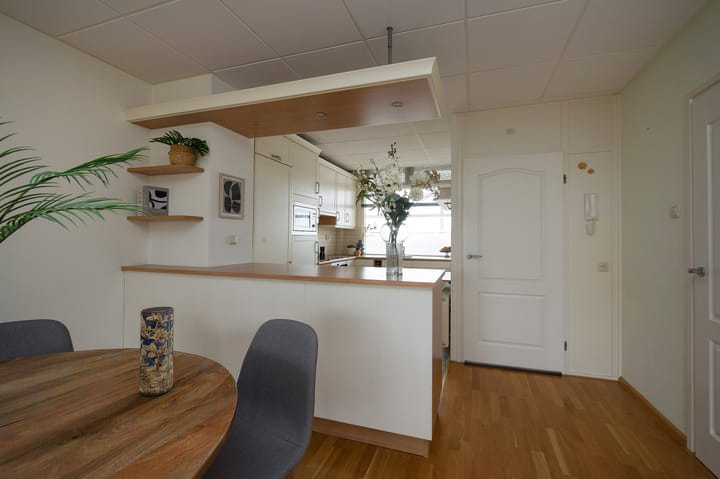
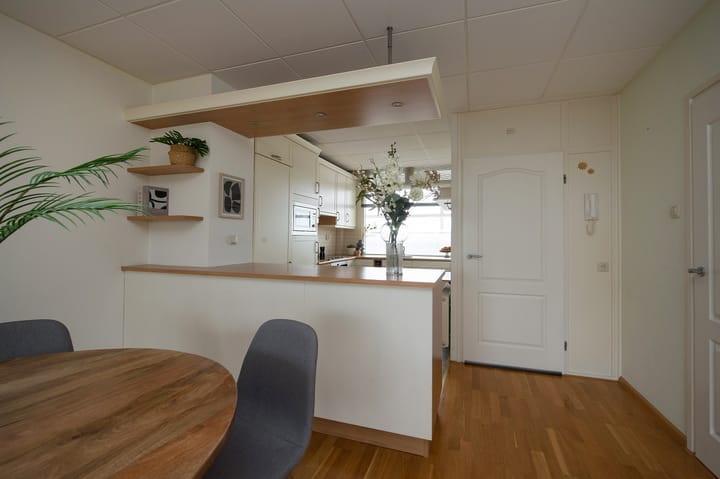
- vase [138,306,175,397]
